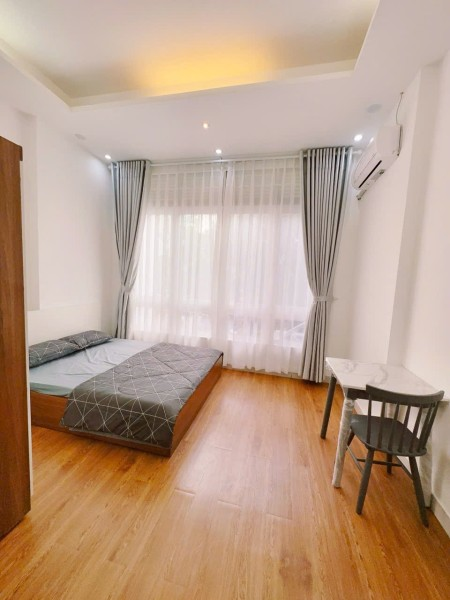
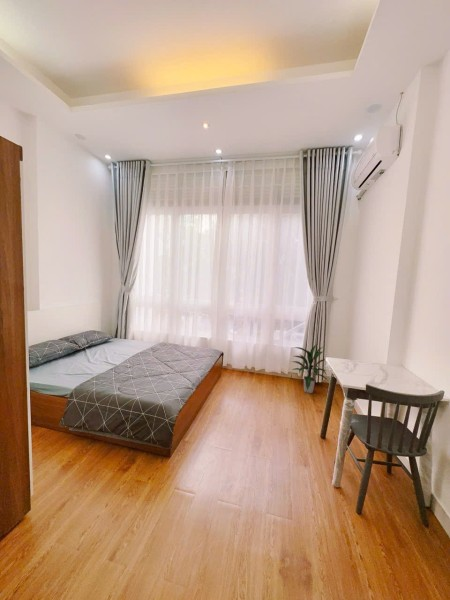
+ indoor plant [290,343,328,394]
